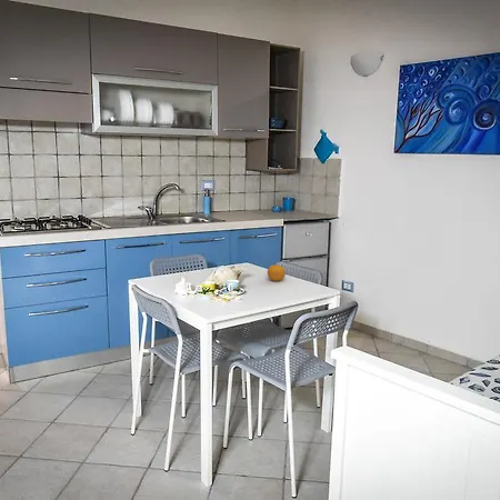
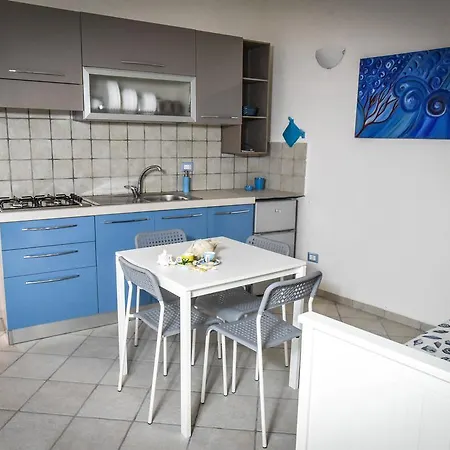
- fruit [267,261,287,282]
